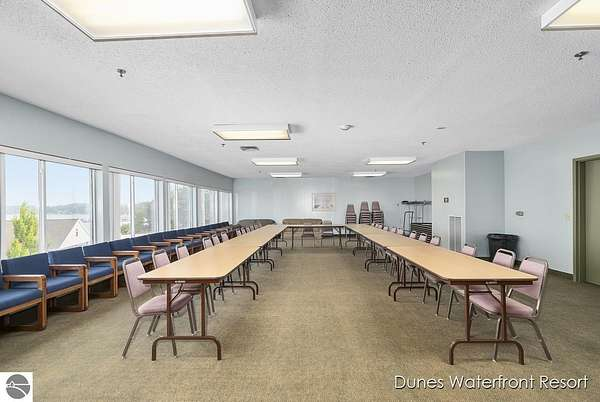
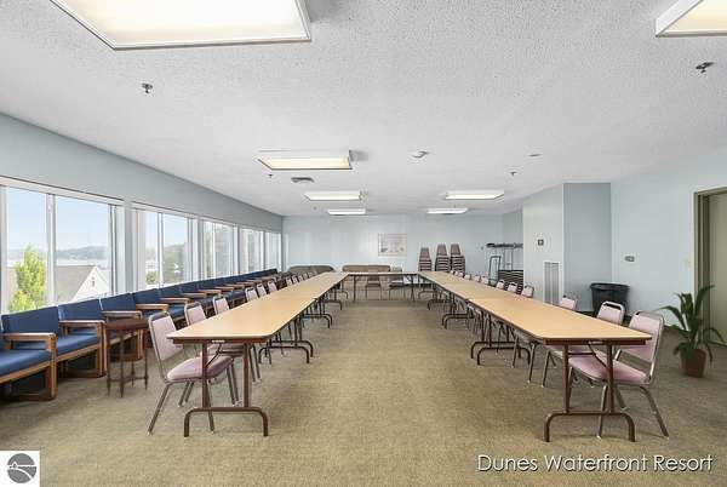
+ side table [101,317,150,399]
+ house plant [649,285,727,378]
